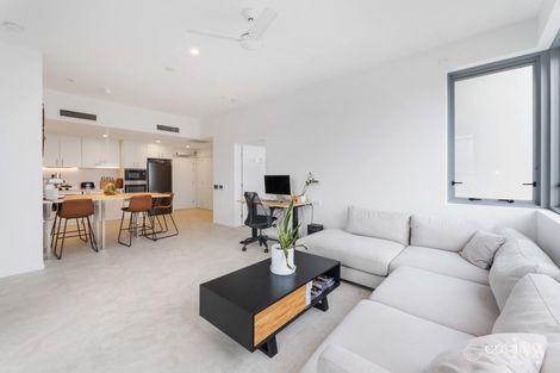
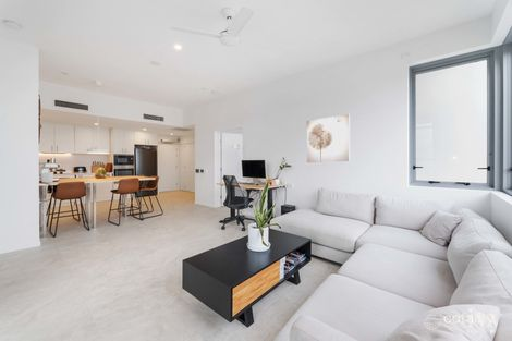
+ wall art [306,113,351,163]
